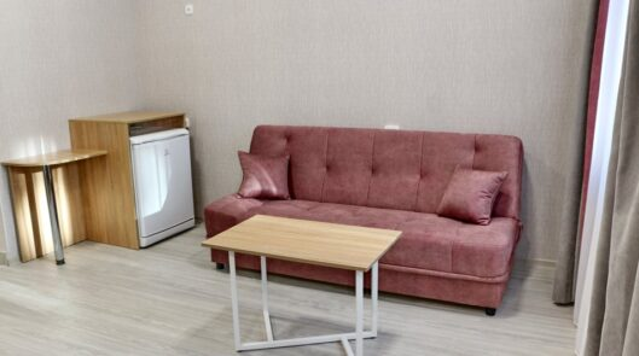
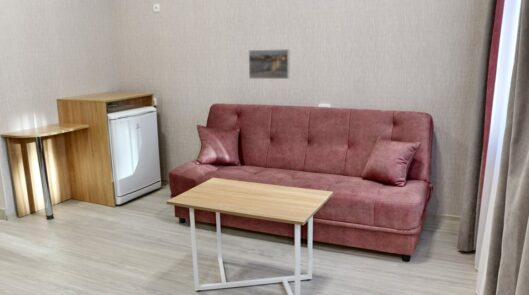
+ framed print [248,48,291,80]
